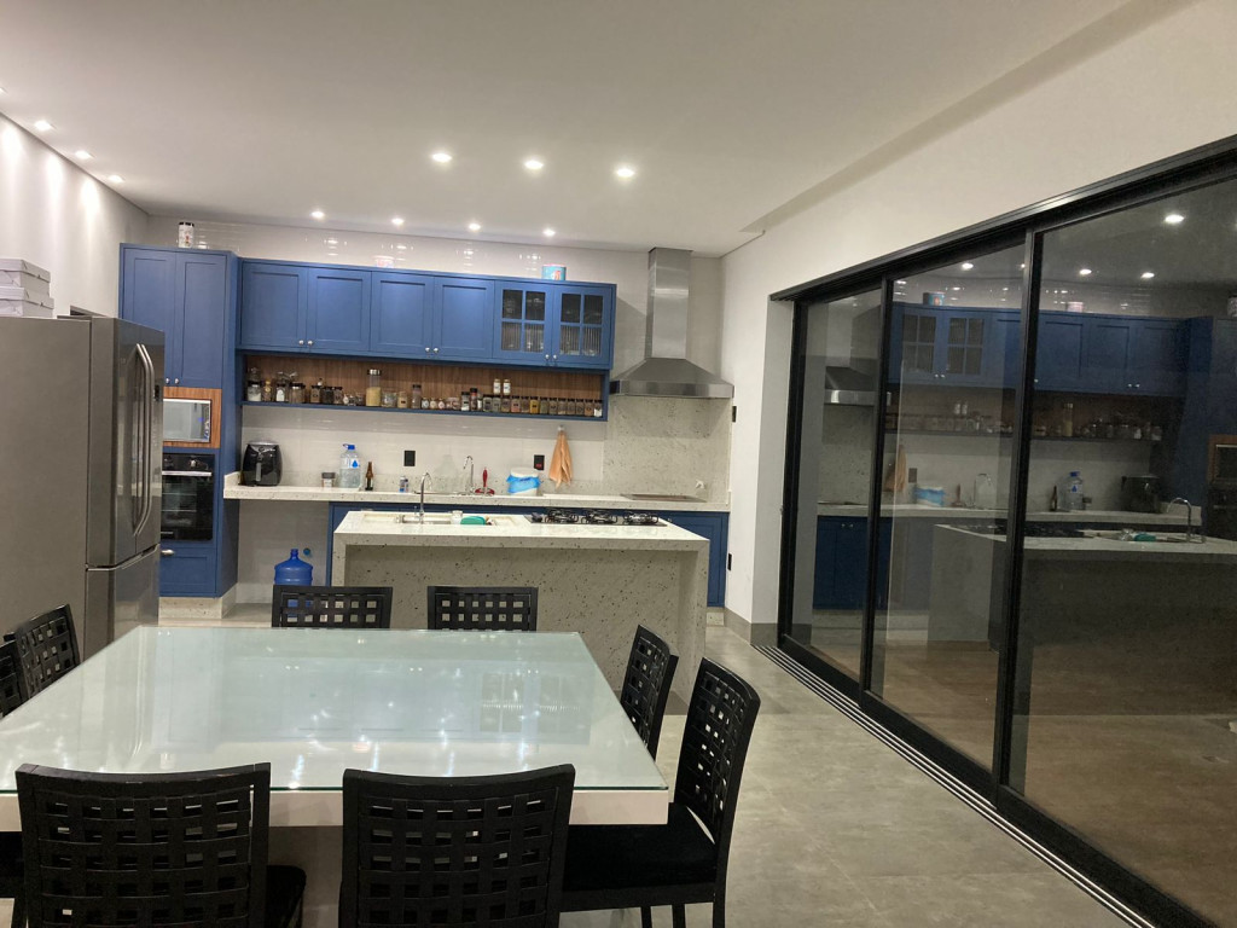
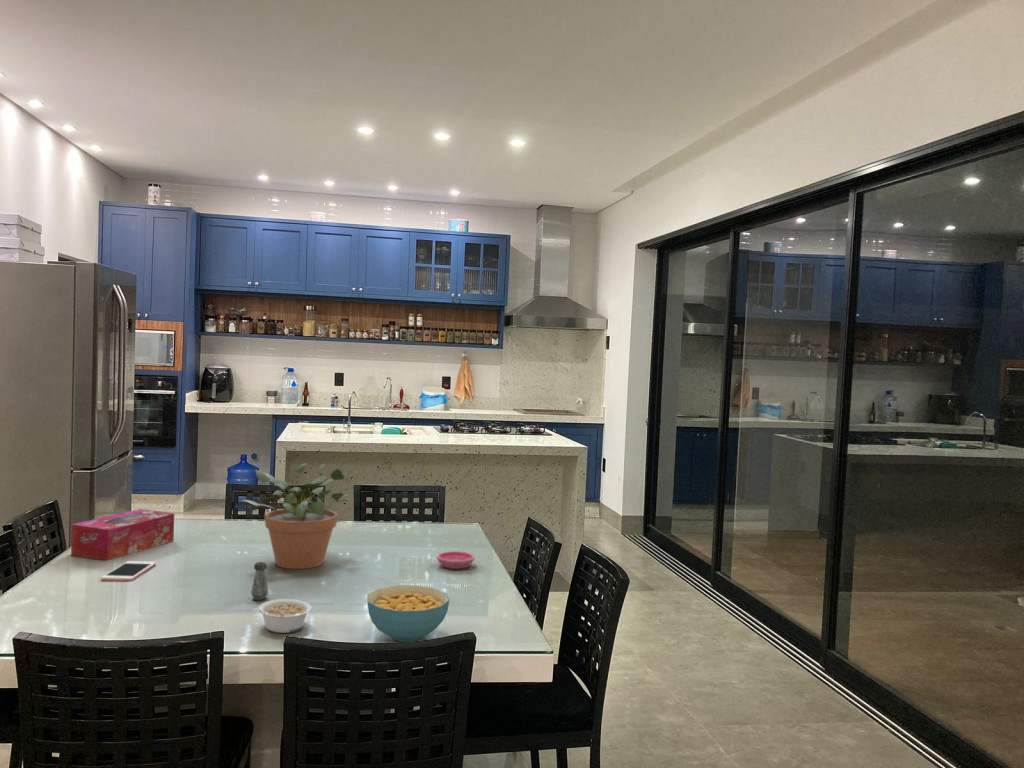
+ legume [257,598,313,634]
+ potted plant [241,462,352,570]
+ tissue box [70,508,175,561]
+ cereal bowl [367,585,450,643]
+ salt shaker [250,561,269,601]
+ saucer [436,550,476,570]
+ cell phone [100,560,157,582]
